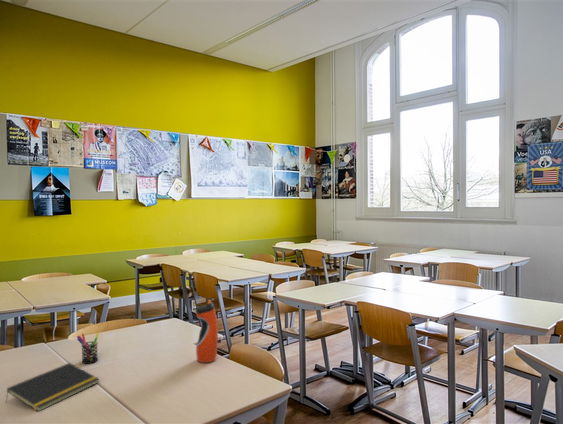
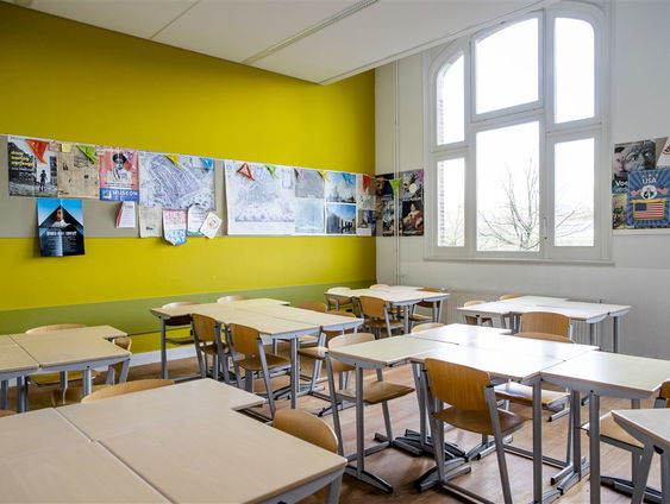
- pen holder [76,331,100,365]
- water bottle [195,299,219,364]
- notepad [5,362,100,413]
